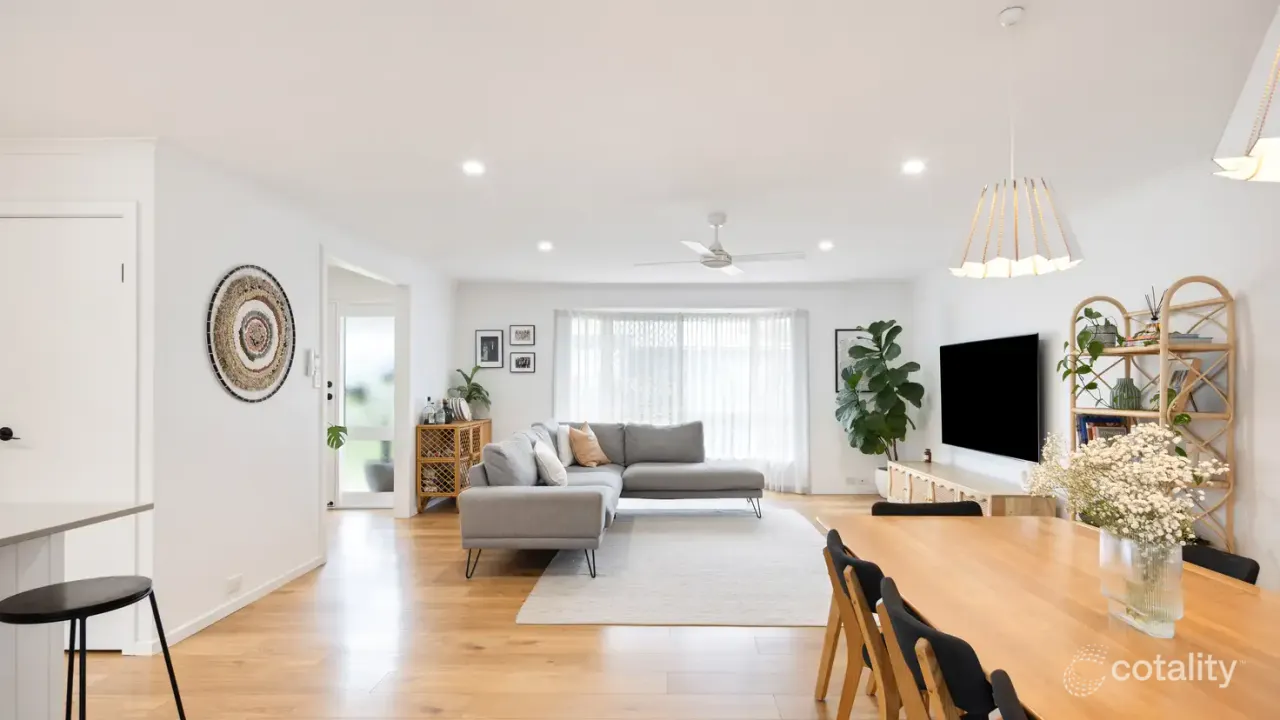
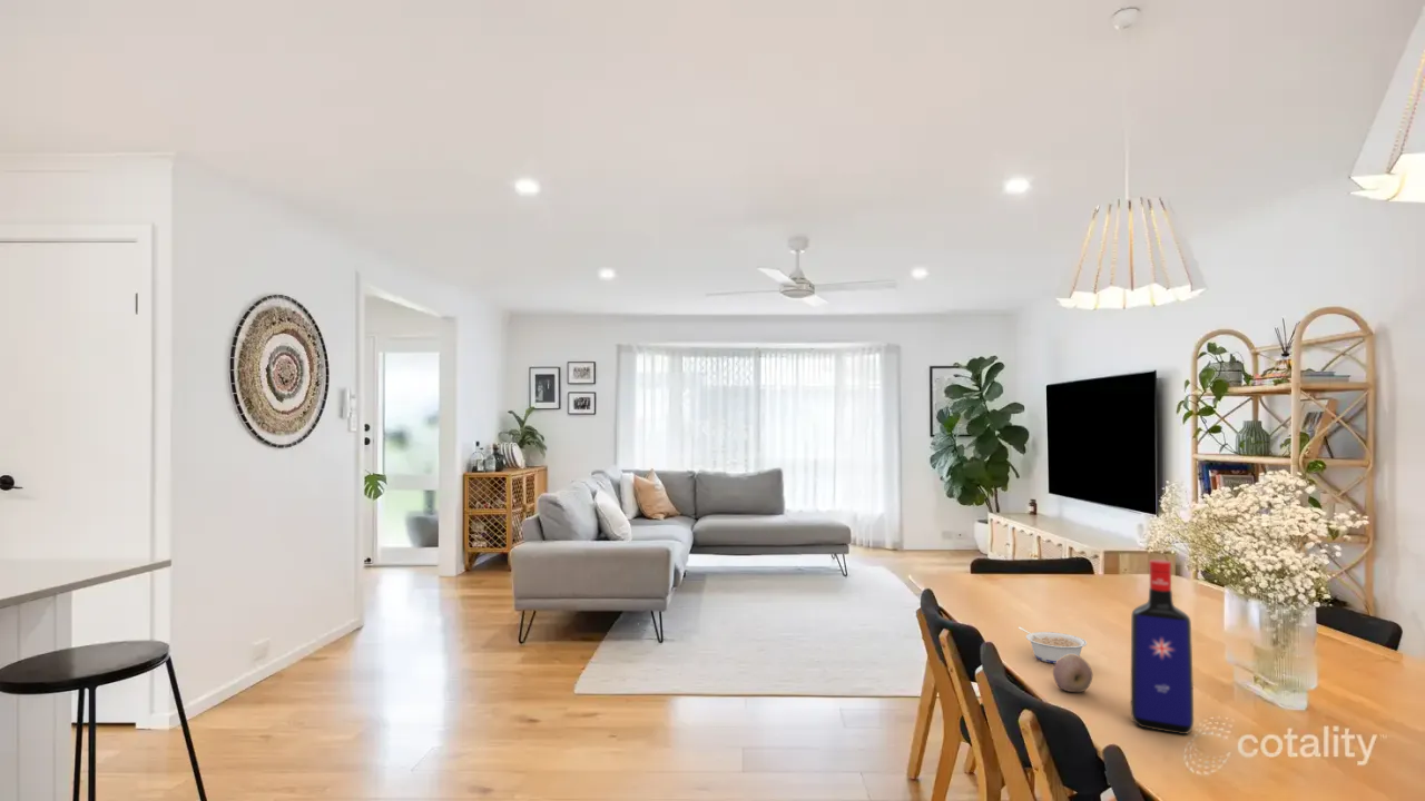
+ legume [1018,625,1088,664]
+ fruit [1052,654,1093,693]
+ liquor bottle [1130,558,1195,735]
